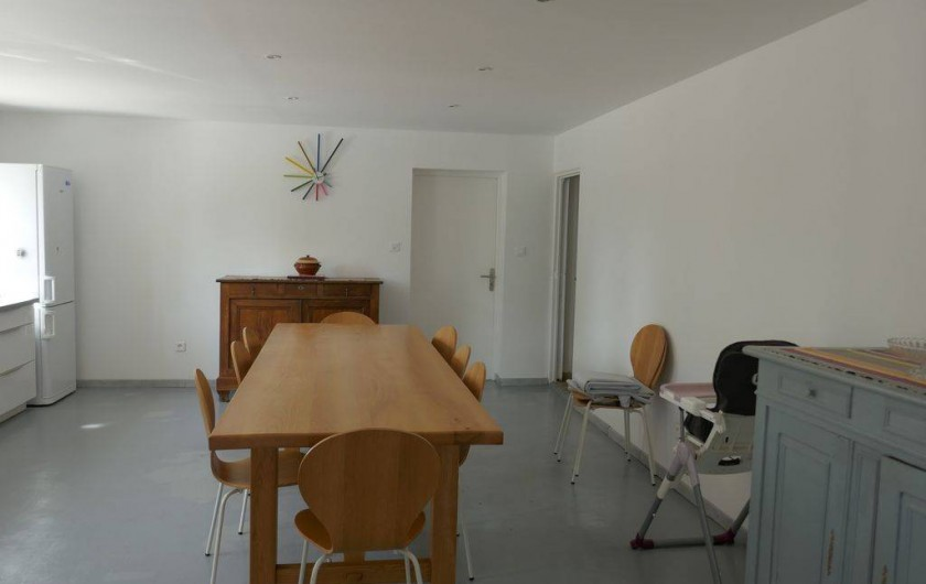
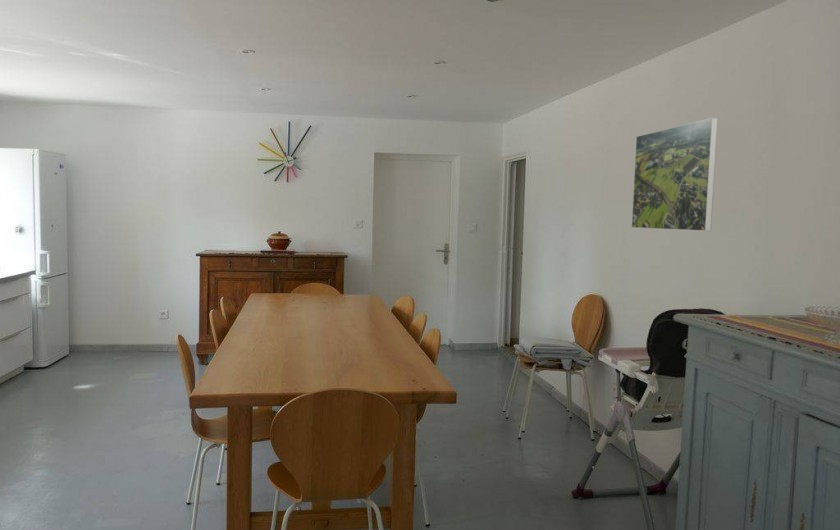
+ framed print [630,117,719,232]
